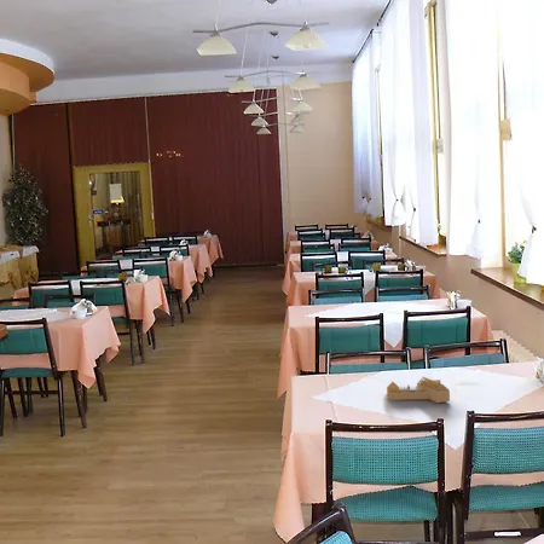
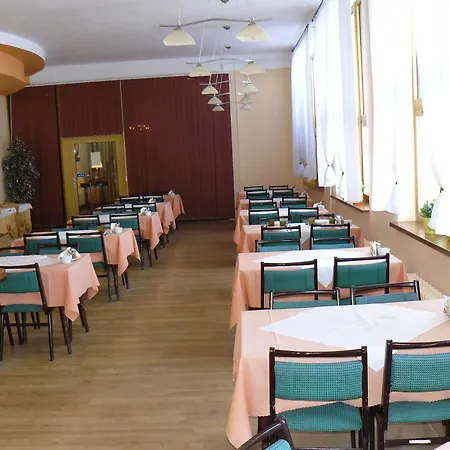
- house frame [386,376,451,404]
